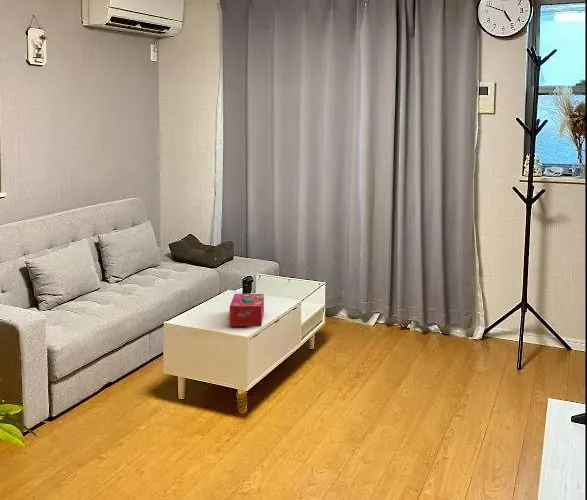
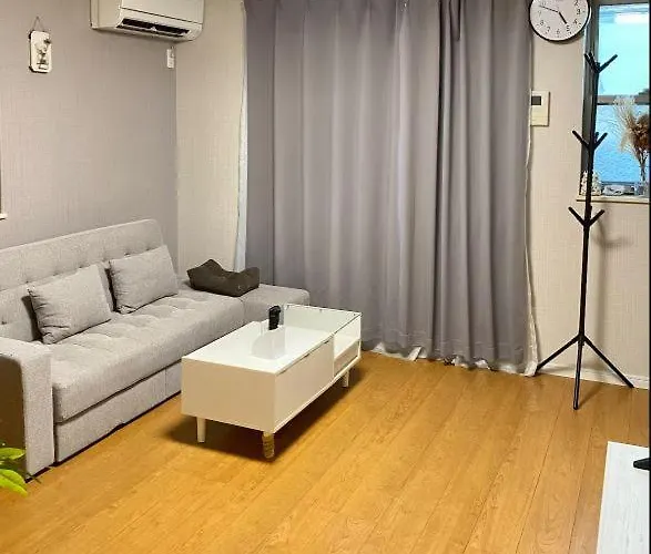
- tissue box [229,293,265,327]
